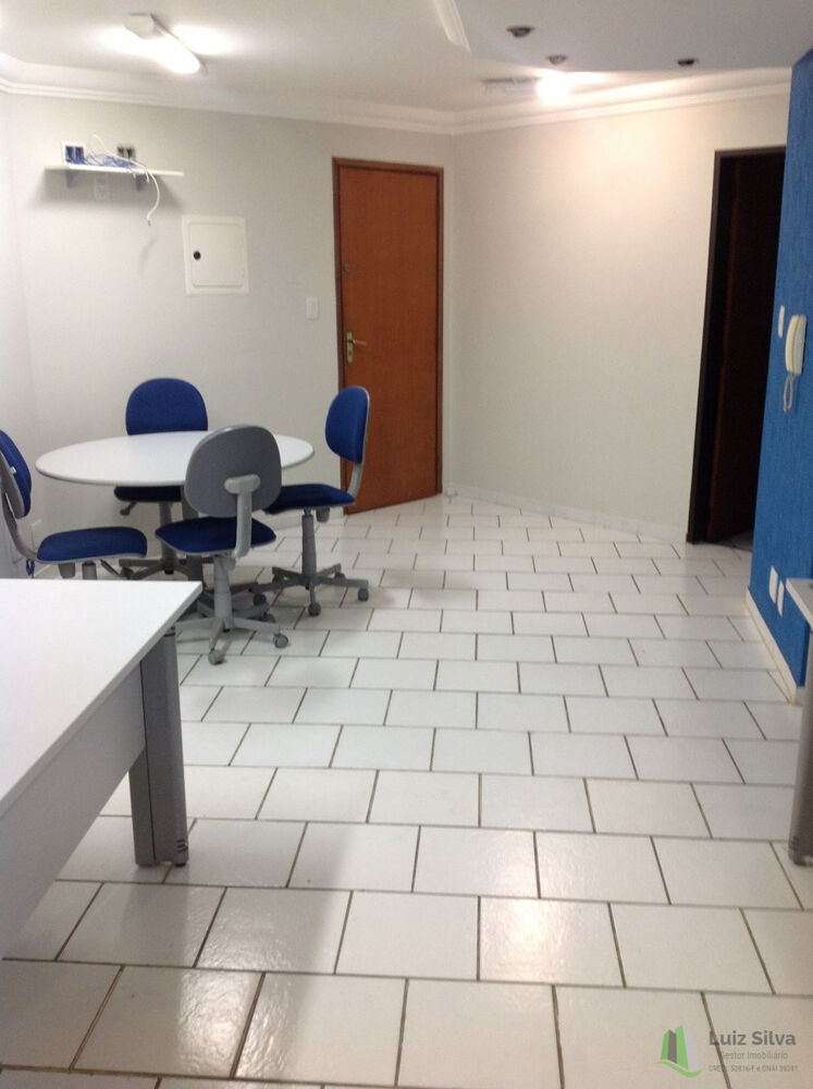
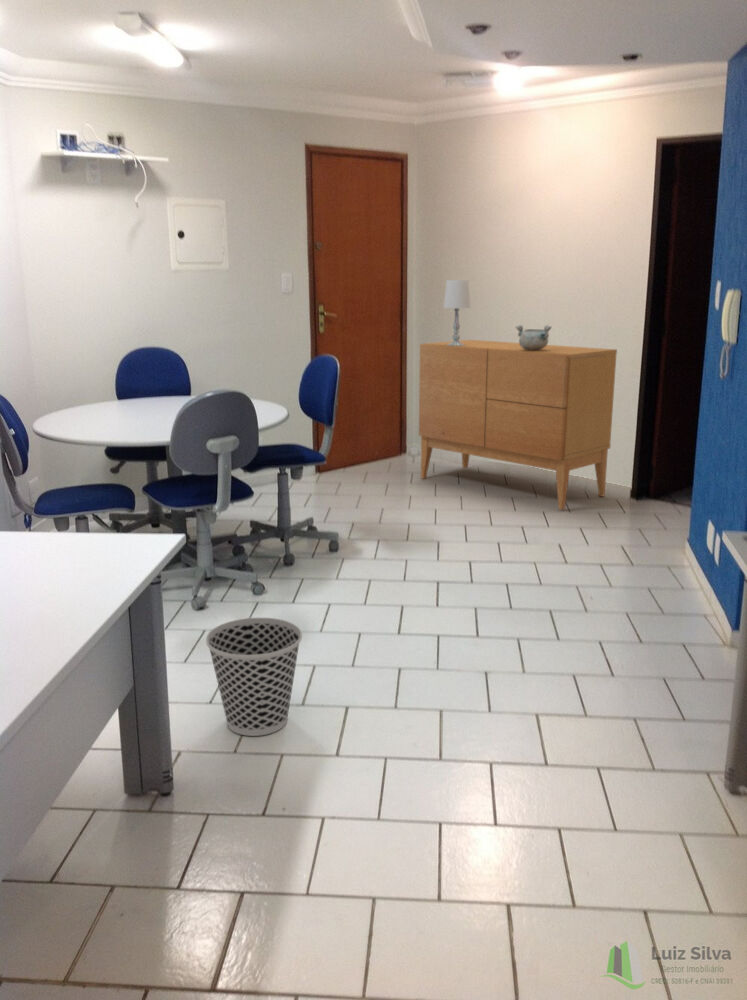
+ wastebasket [205,617,303,737]
+ sideboard [418,339,618,510]
+ decorative bowl [515,324,553,350]
+ table lamp [443,279,471,346]
